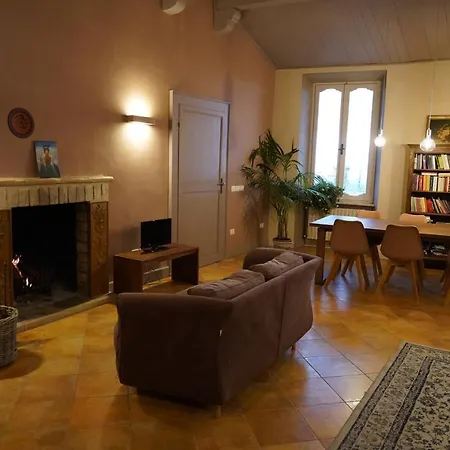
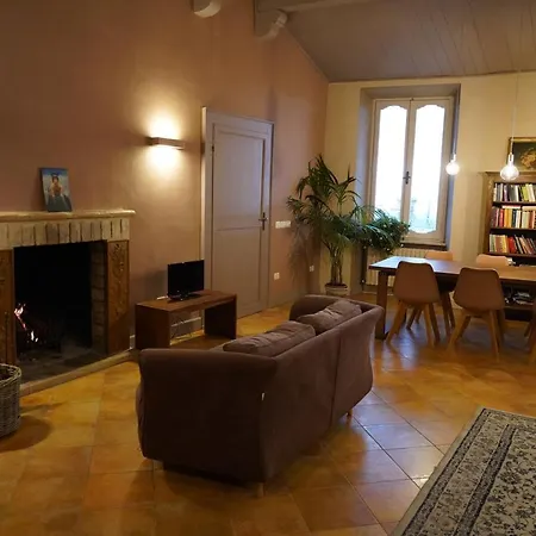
- decorative plate [6,107,36,140]
